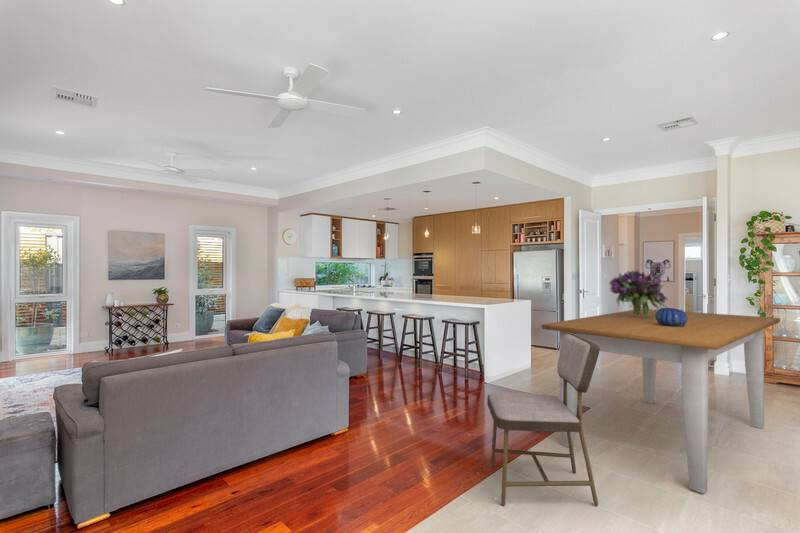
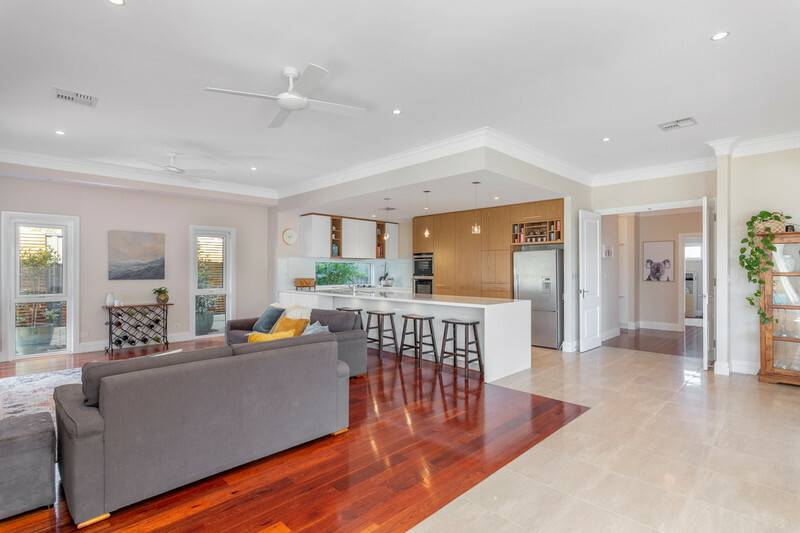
- bouquet [608,269,669,317]
- table [541,308,781,494]
- dining chair [486,333,601,507]
- decorative bowl [655,307,688,327]
